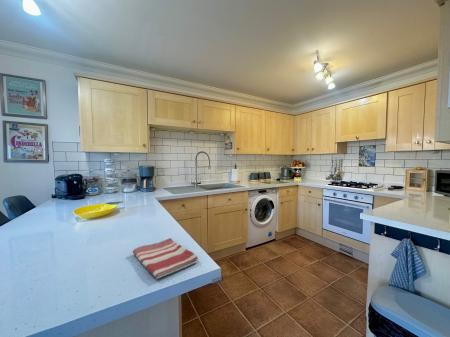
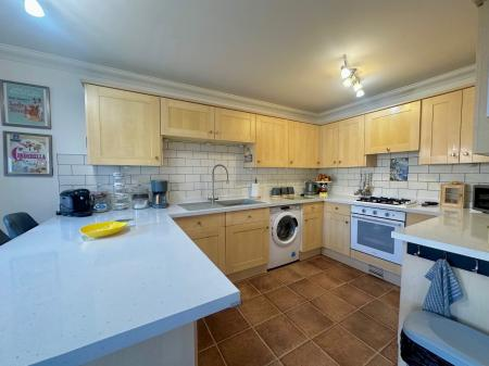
- dish towel [132,237,199,280]
